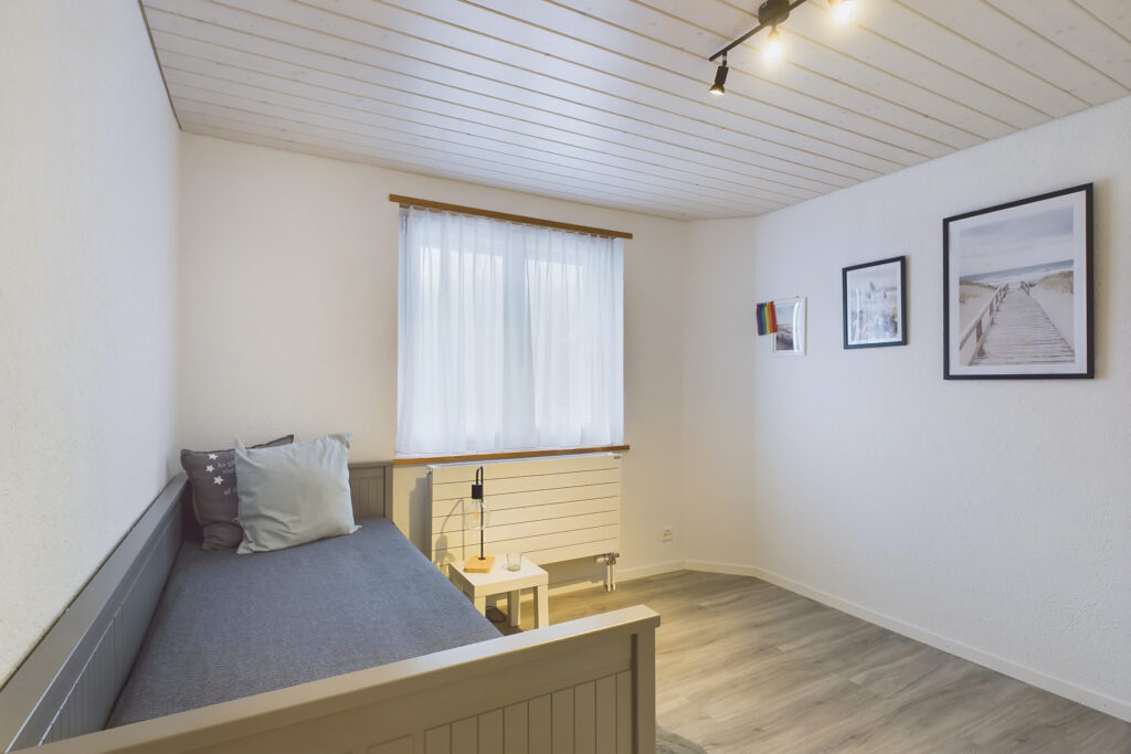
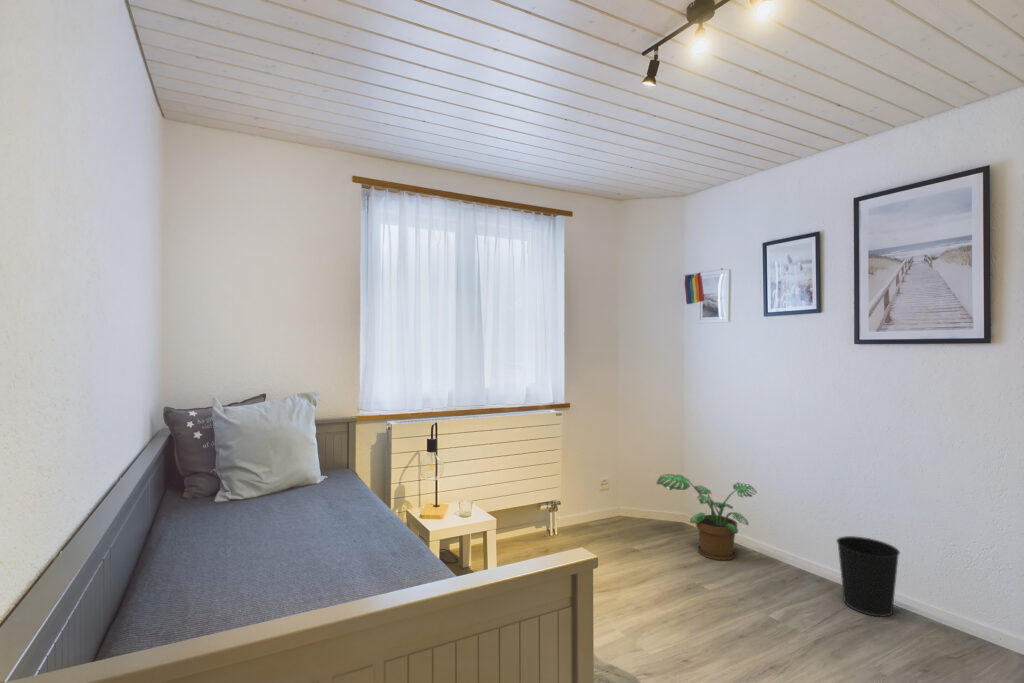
+ potted plant [655,473,758,561]
+ wastebasket [835,535,901,618]
